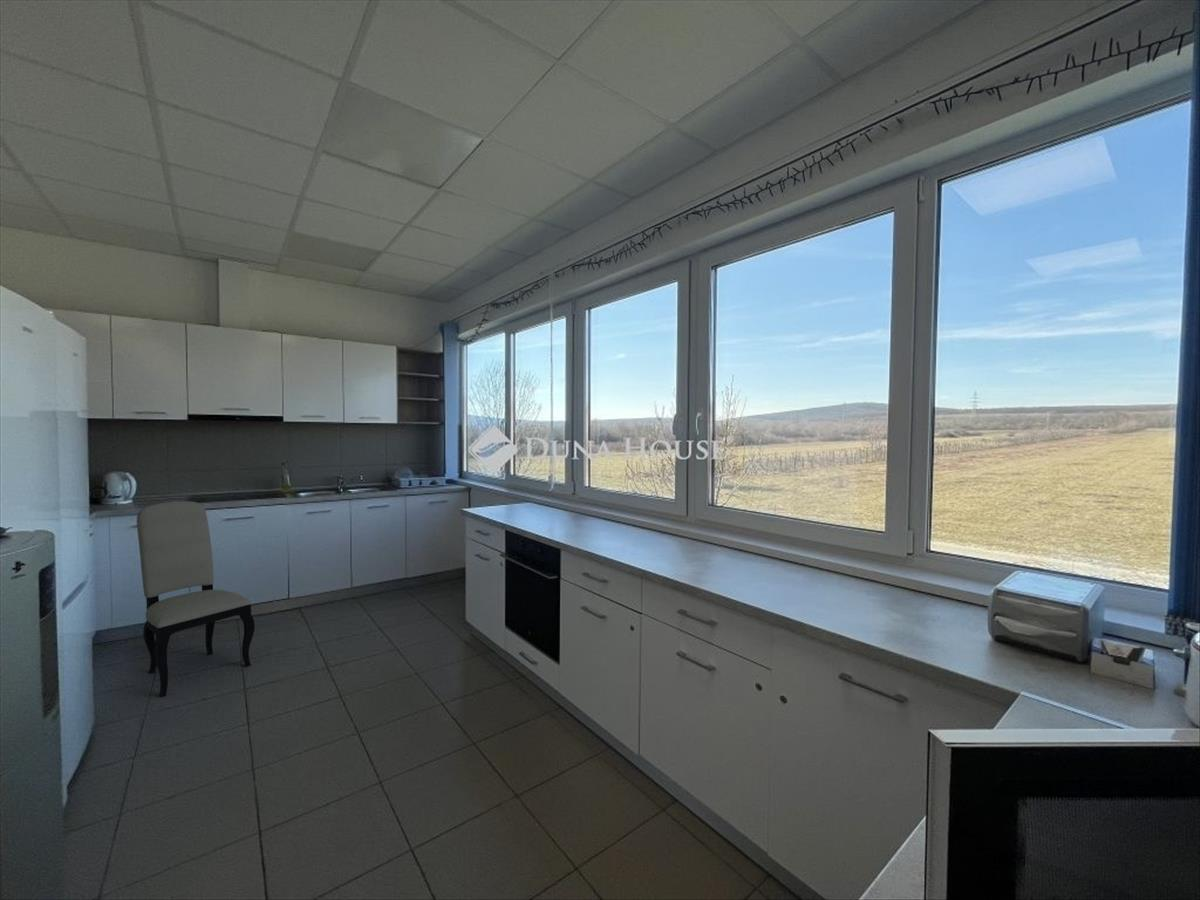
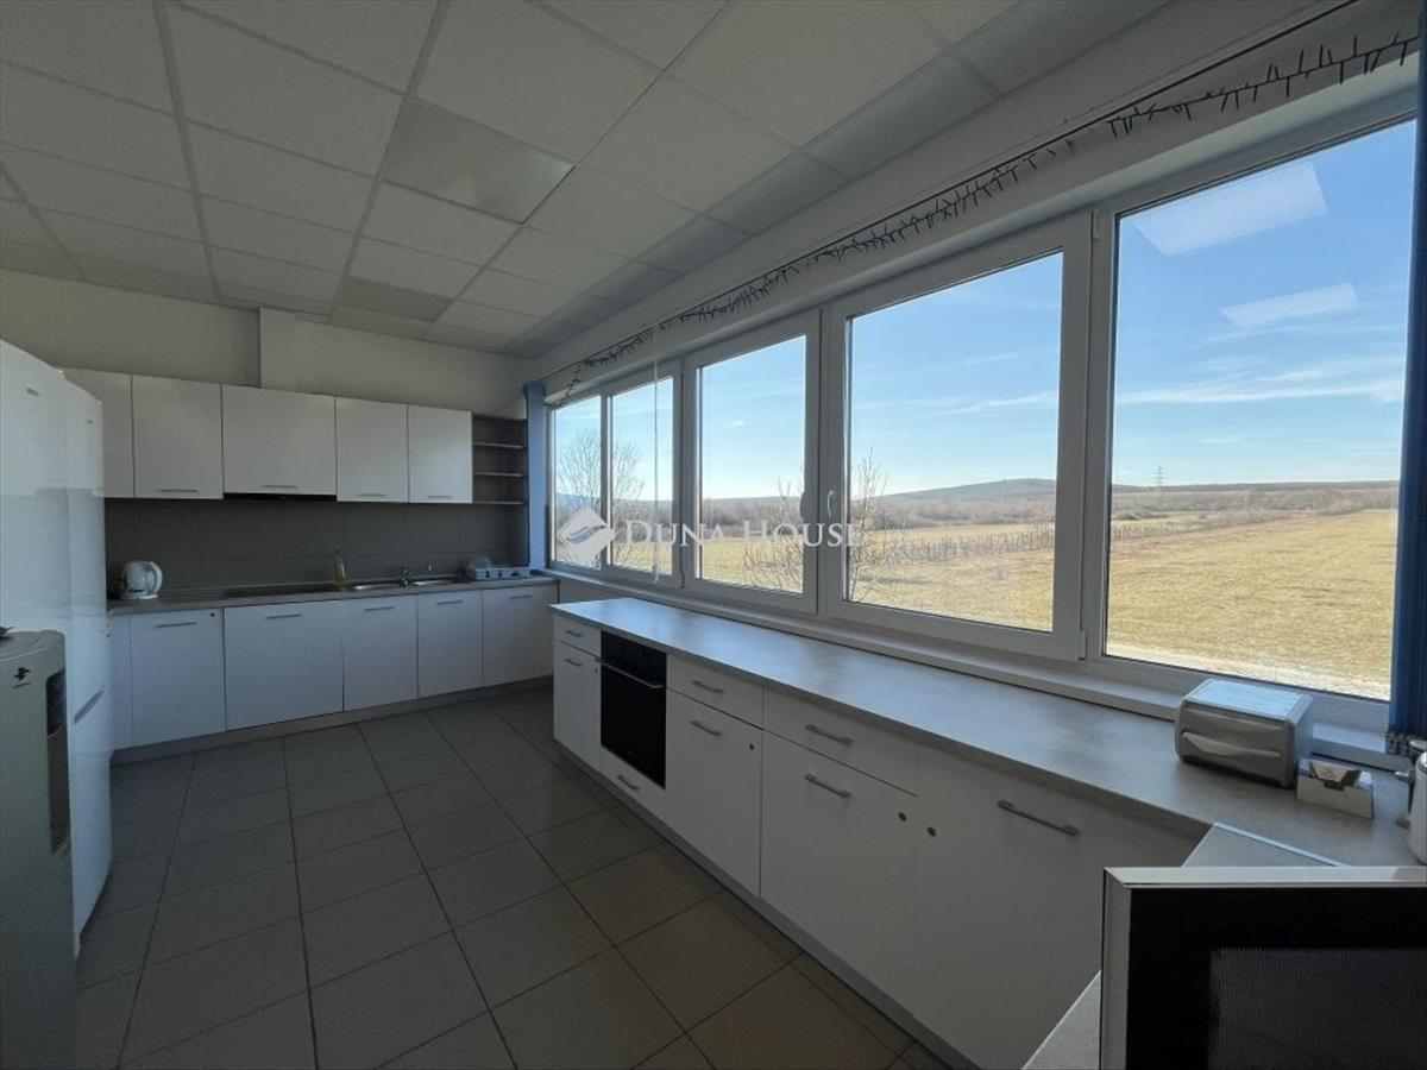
- dining chair [136,500,256,698]
